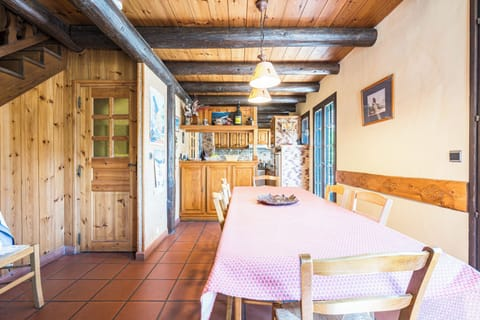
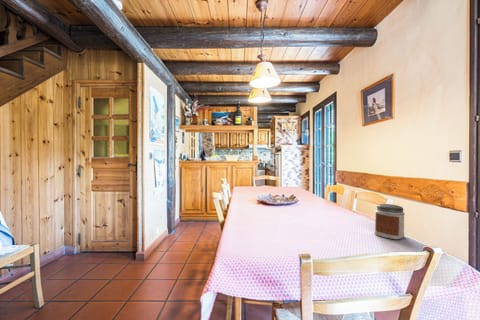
+ jar [374,203,406,240]
